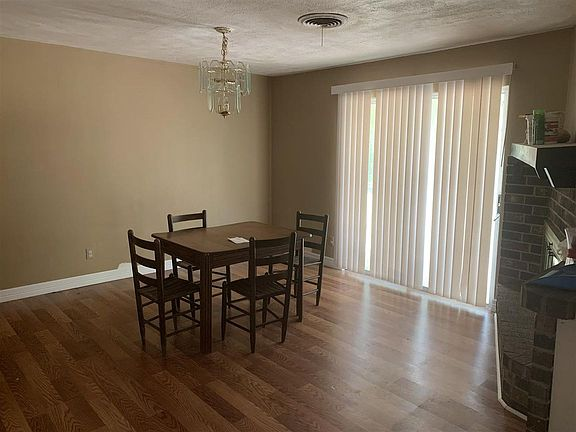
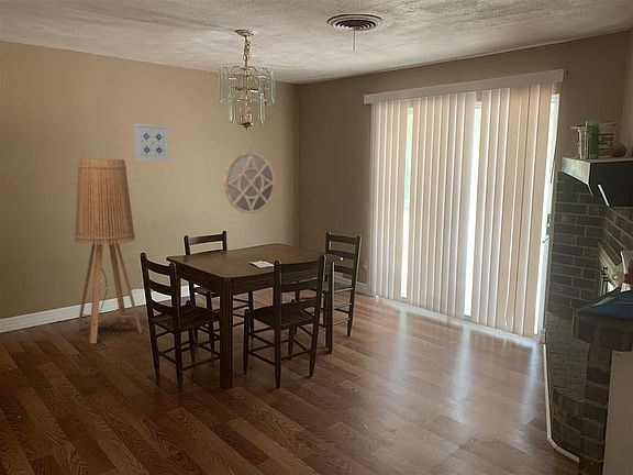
+ floor lamp [73,157,143,344]
+ wall art [133,123,171,163]
+ home mirror [223,152,277,214]
